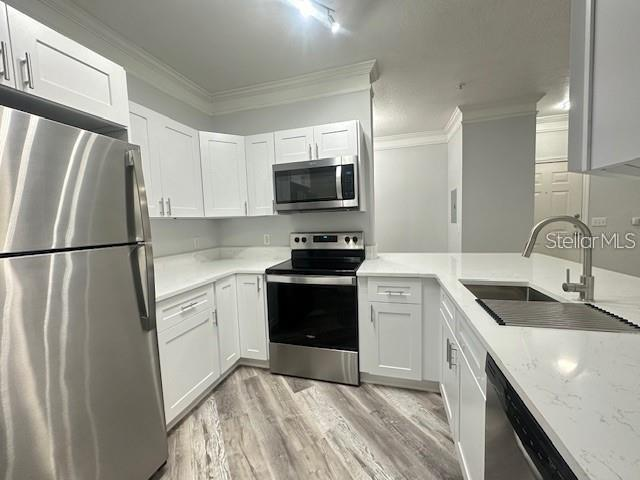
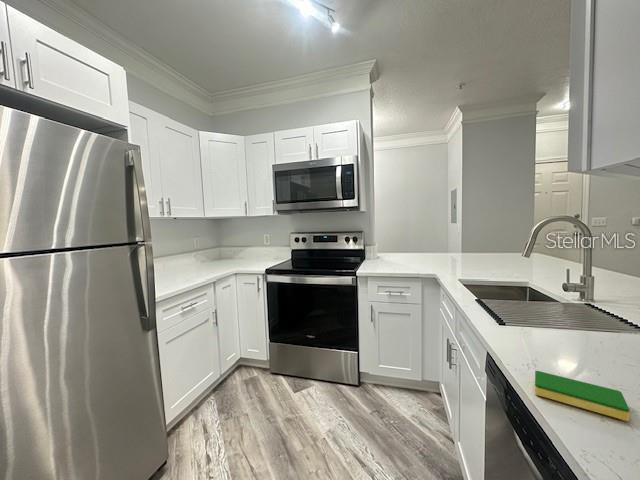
+ dish sponge [534,370,631,422]
